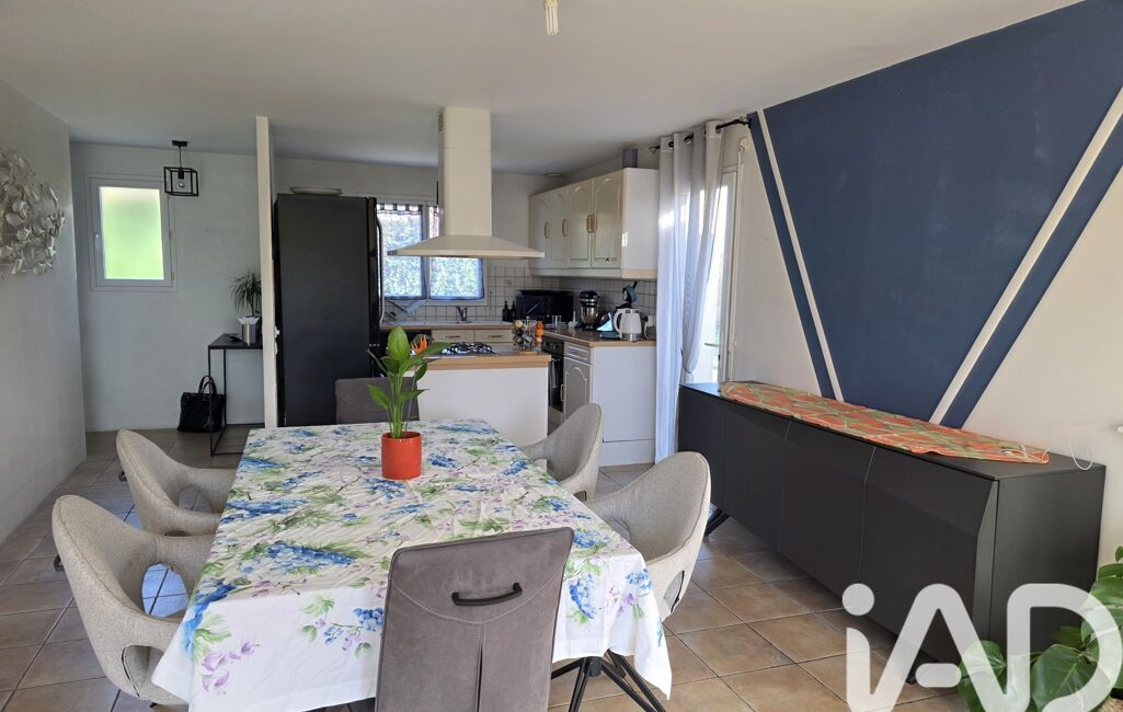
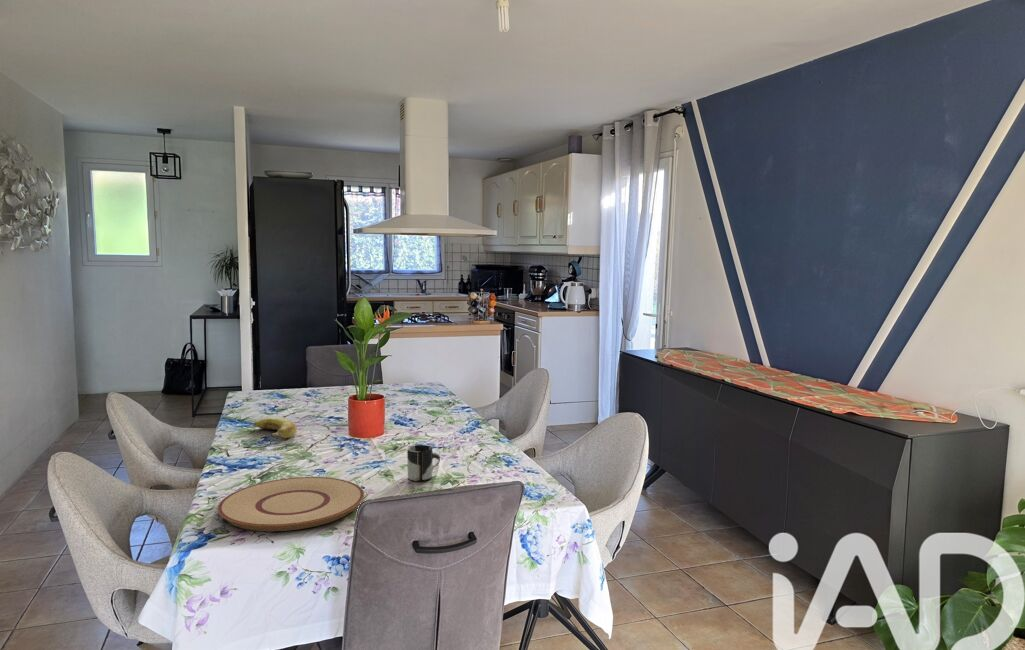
+ cup [406,444,441,482]
+ plate [216,476,365,532]
+ banana [252,417,298,439]
